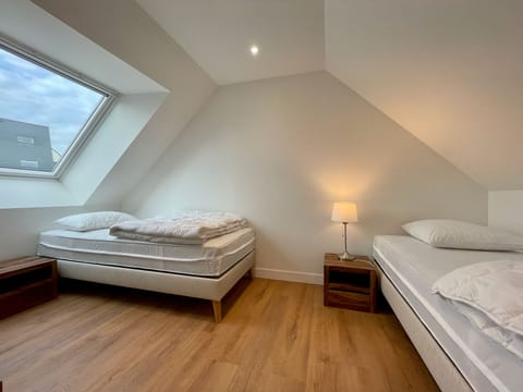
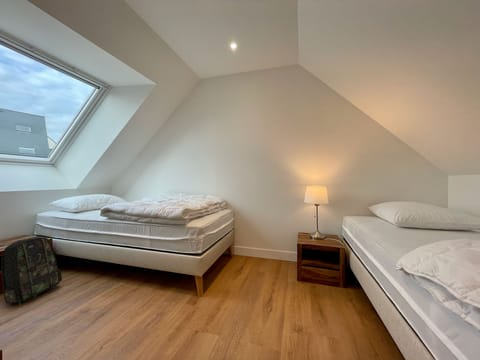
+ backpack [1,236,63,307]
